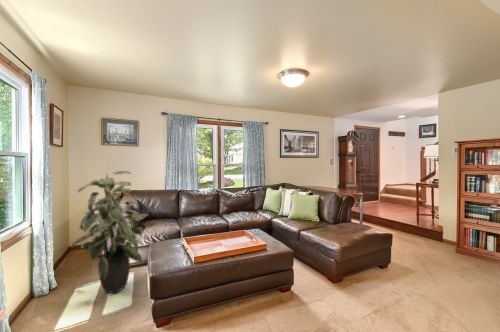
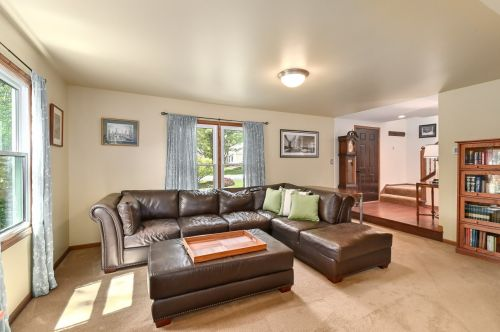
- indoor plant [70,170,149,295]
